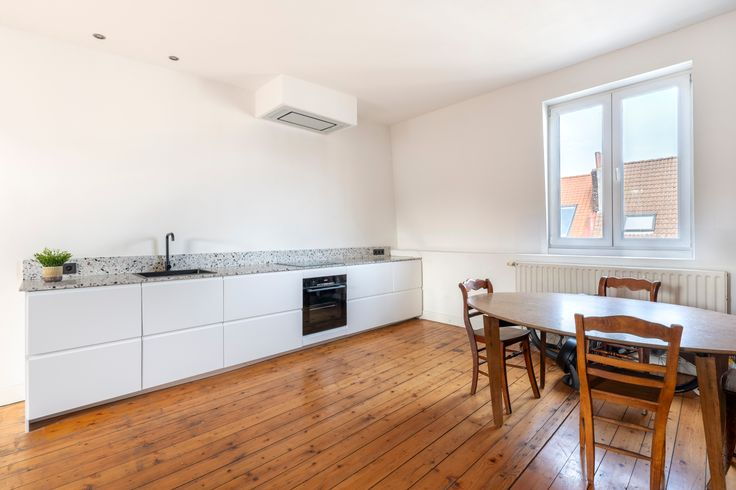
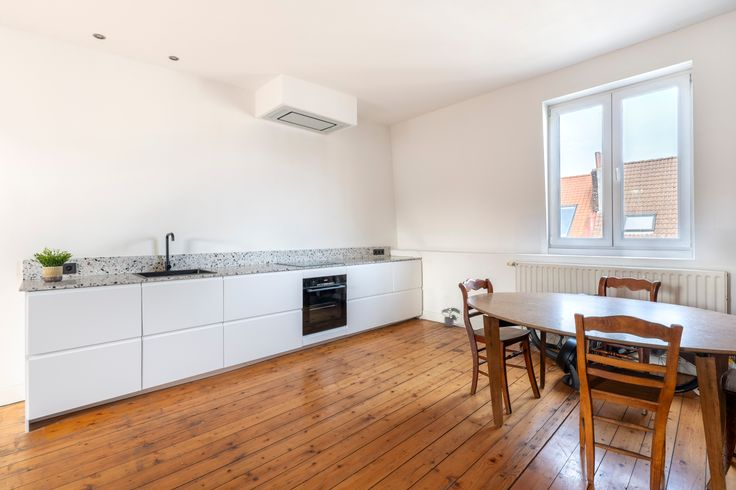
+ potted plant [441,307,461,328]
